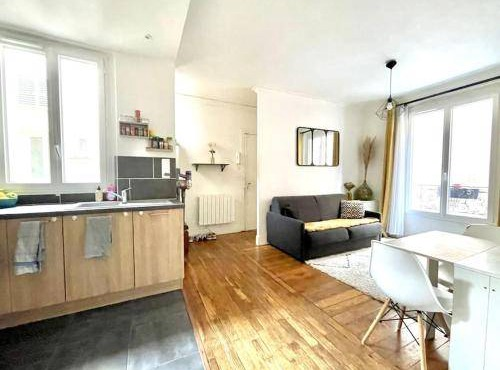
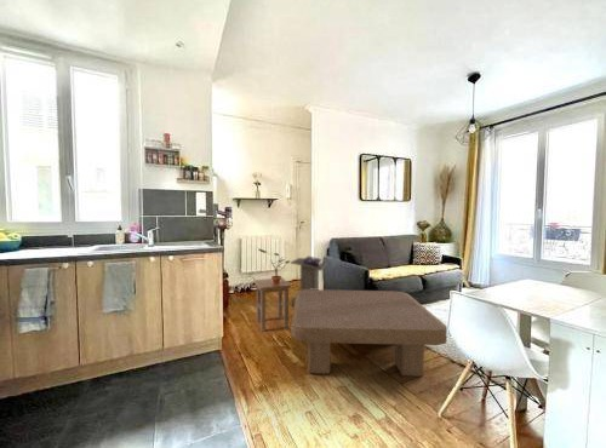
+ coffee table [290,288,448,378]
+ stool [253,276,292,333]
+ lectern [290,255,328,308]
+ potted plant [258,248,291,285]
